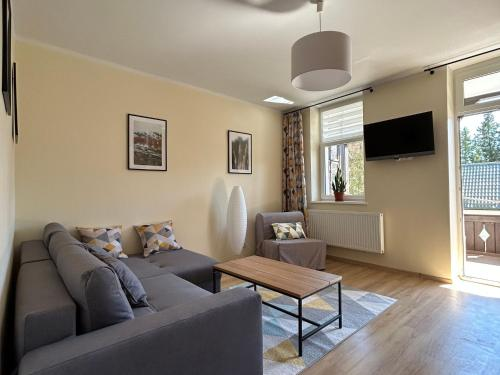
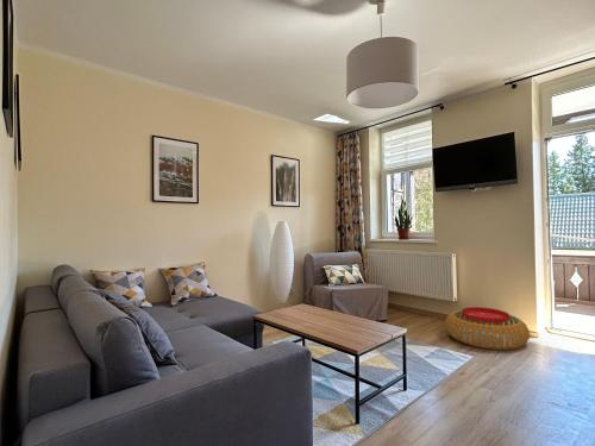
+ pouf [444,306,531,351]
